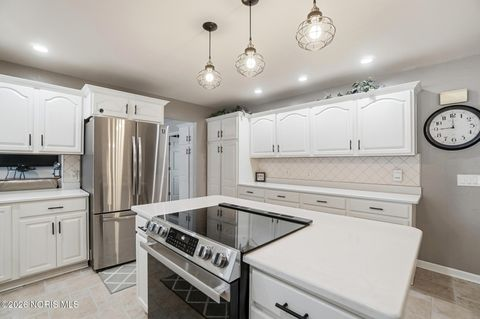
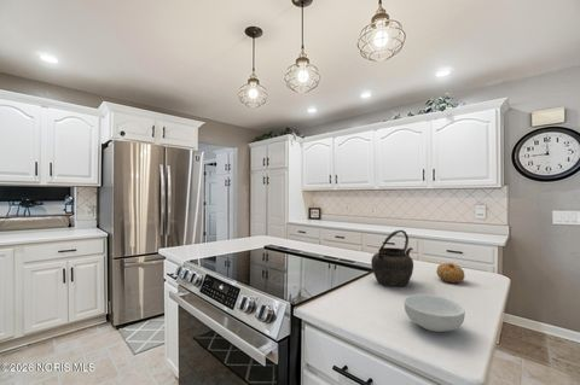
+ cereal bowl [402,293,466,333]
+ kettle [370,229,414,287]
+ fruit [435,262,466,284]
